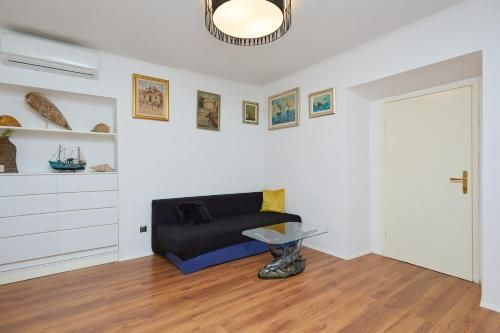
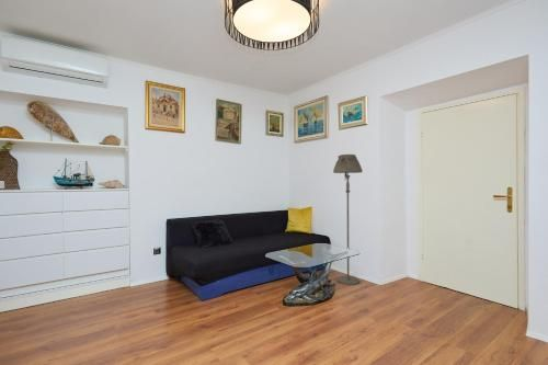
+ floor lamp [332,153,364,286]
